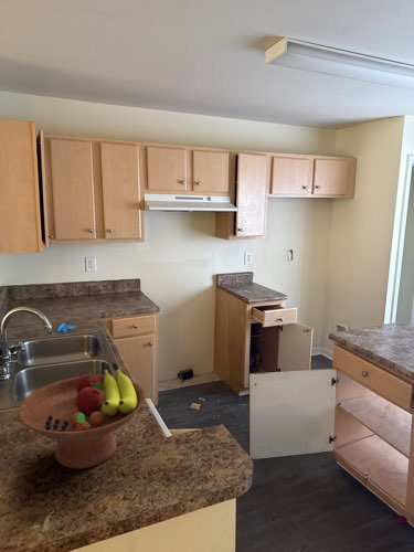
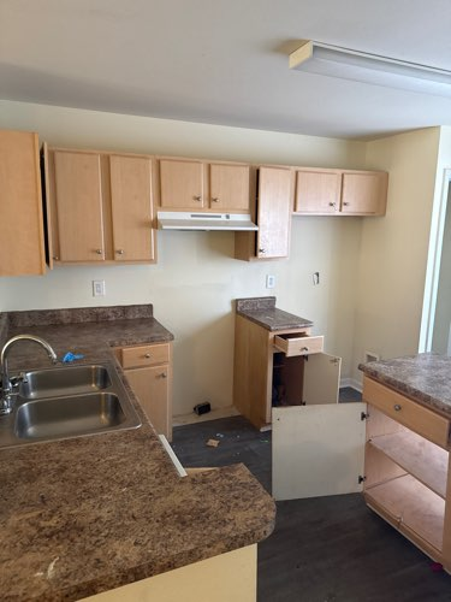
- fruit bowl [18,362,146,470]
